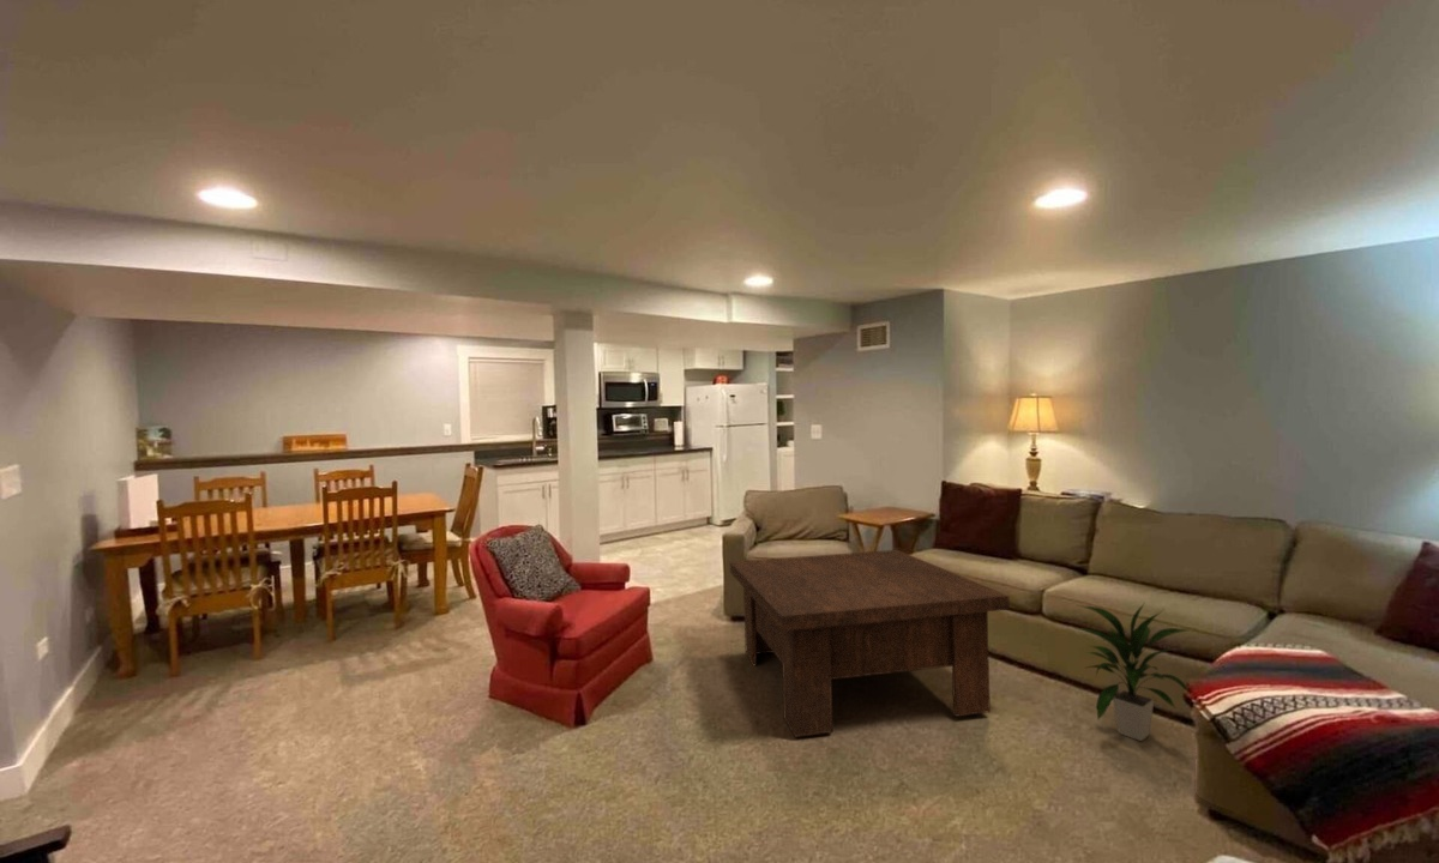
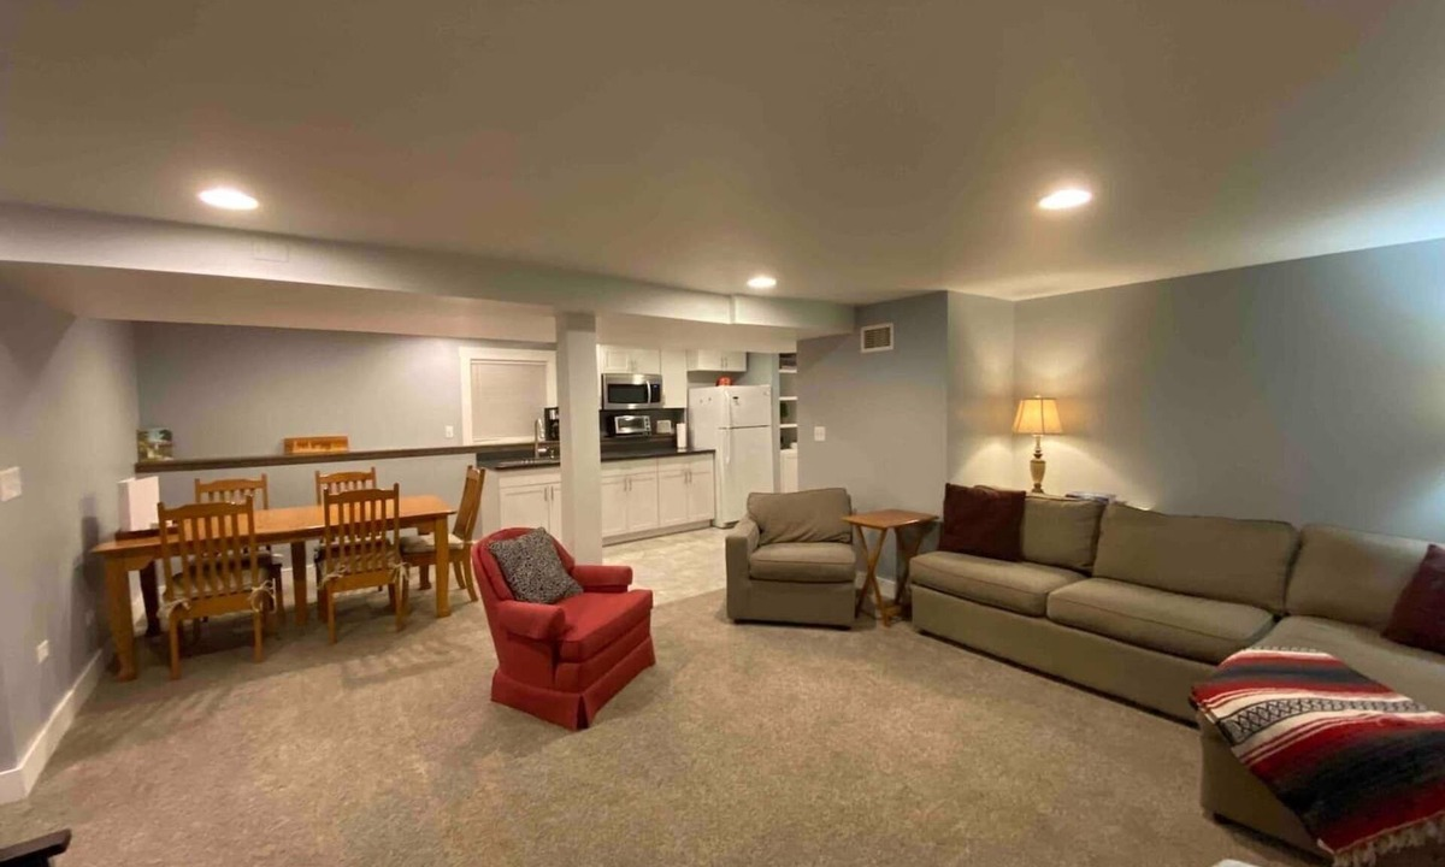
- coffee table [729,549,1011,738]
- indoor plant [1076,603,1191,742]
